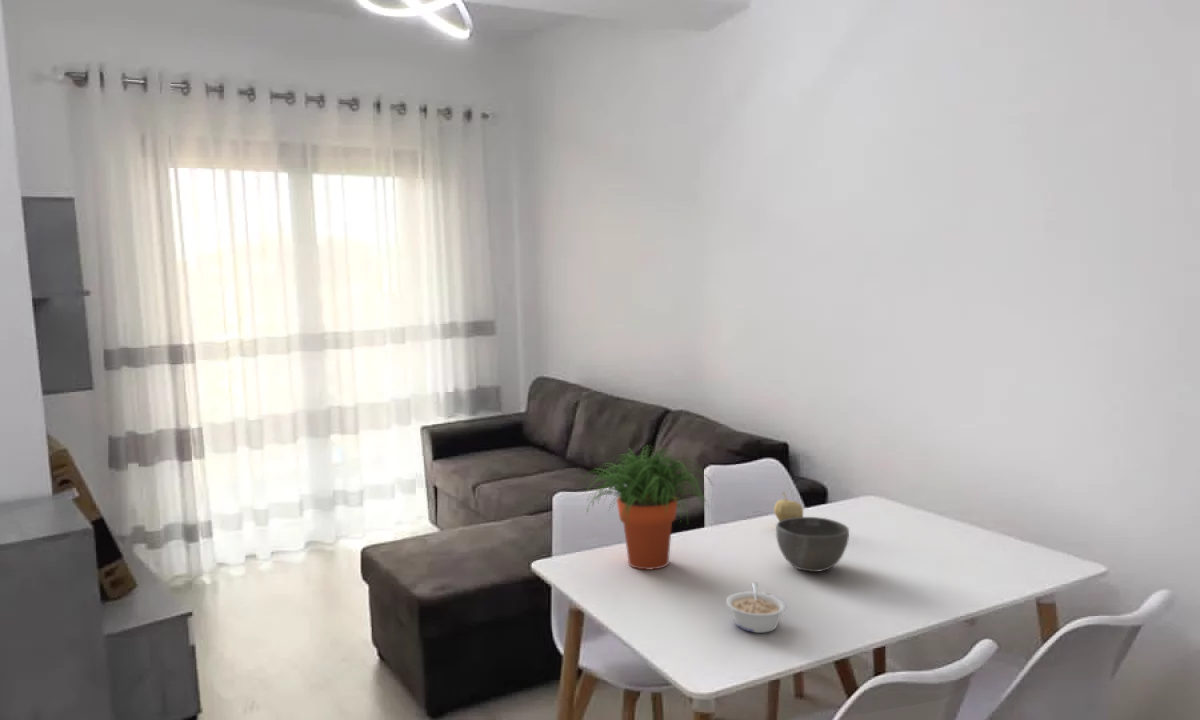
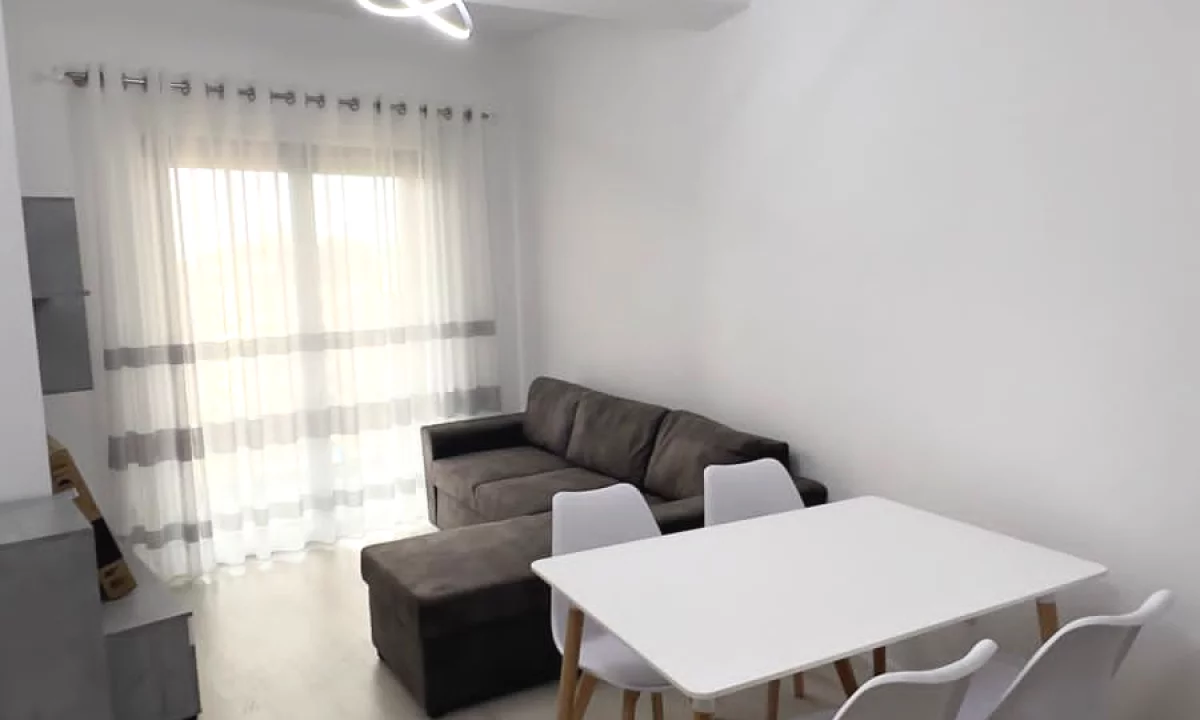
- fruit [773,491,804,522]
- potted plant [581,444,714,571]
- legume [725,581,787,634]
- bowl [775,516,850,573]
